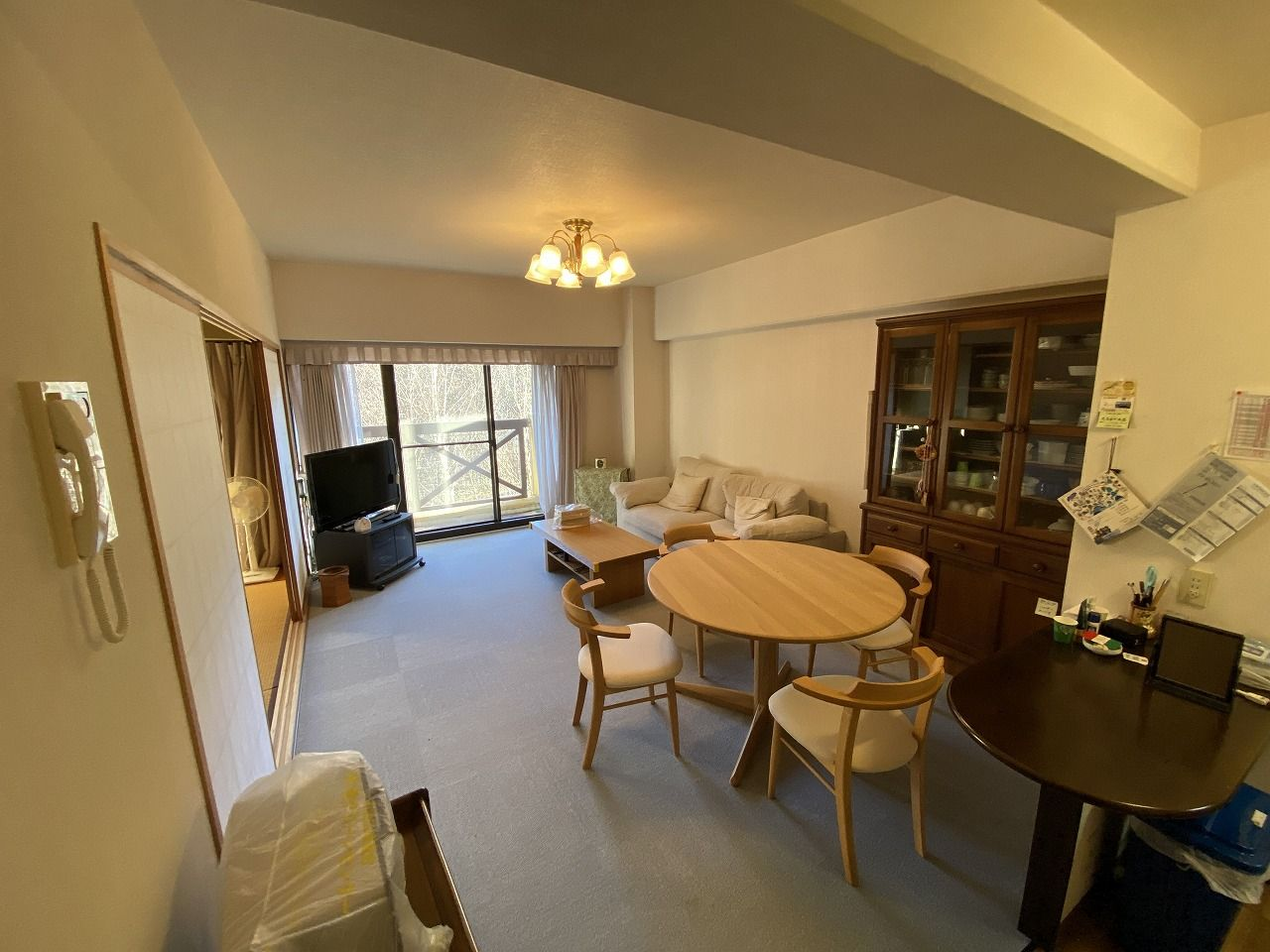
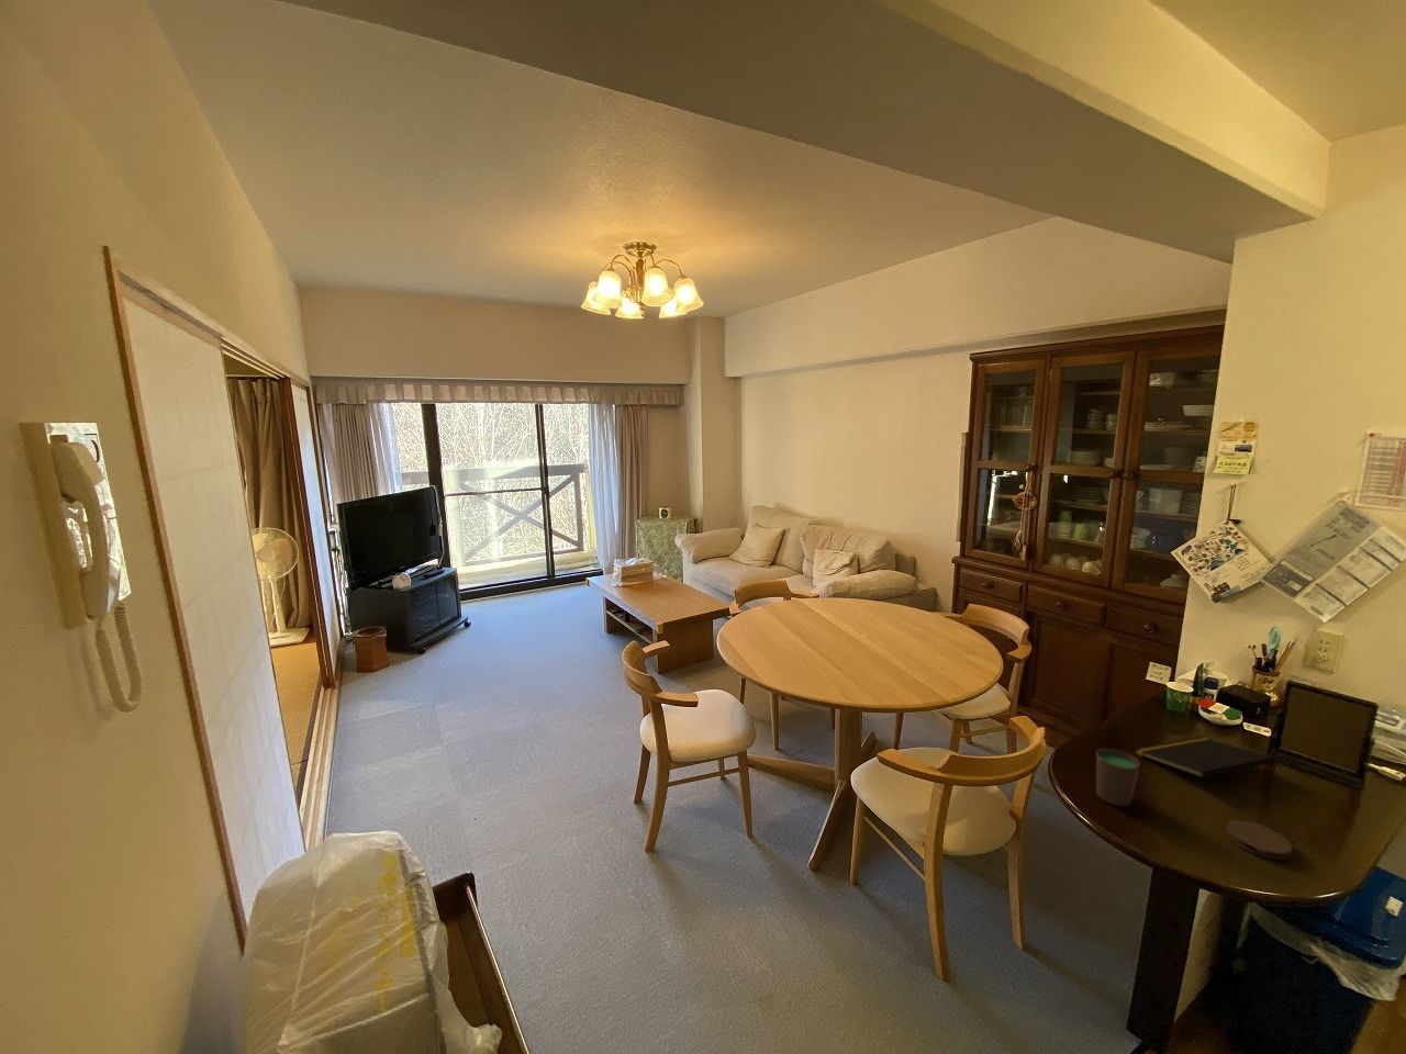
+ notepad [1134,735,1275,778]
+ coaster [1224,819,1294,860]
+ cup [1095,747,1141,807]
